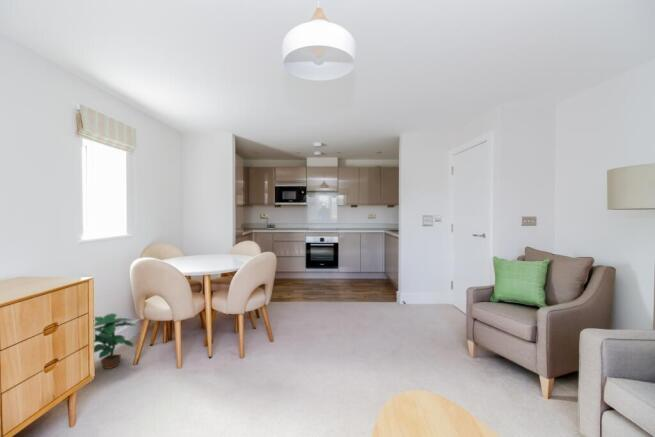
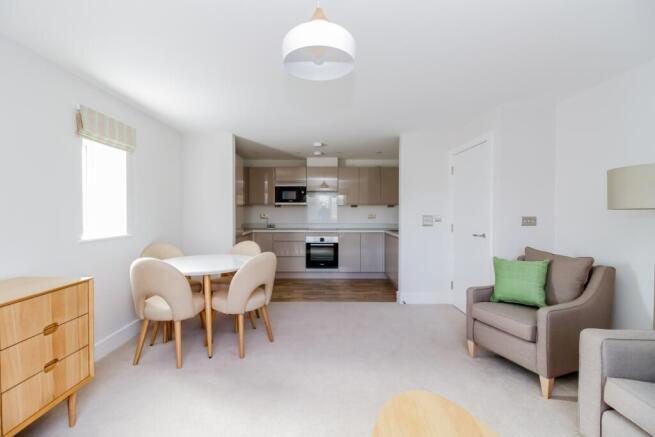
- potted plant [93,312,137,370]
